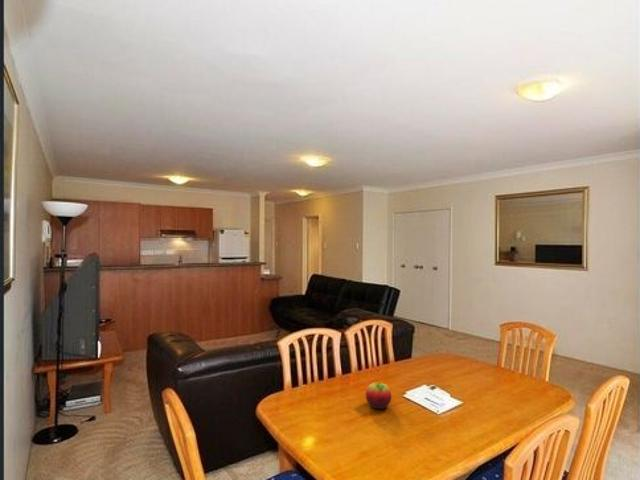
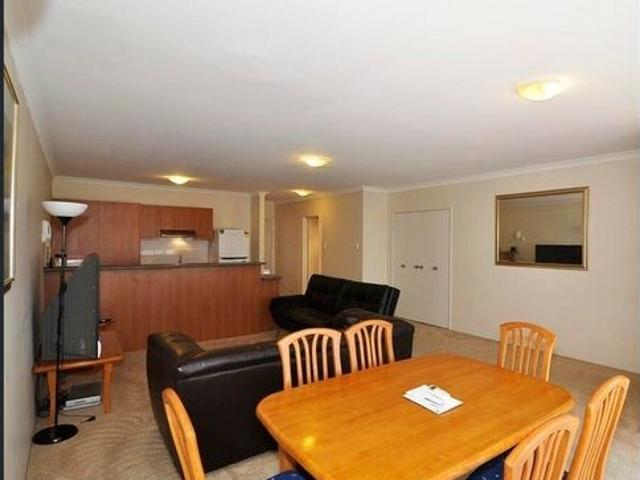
- fruit [365,381,392,410]
